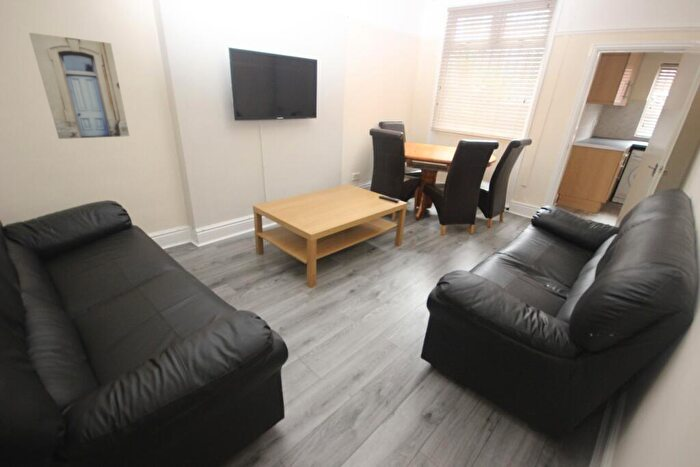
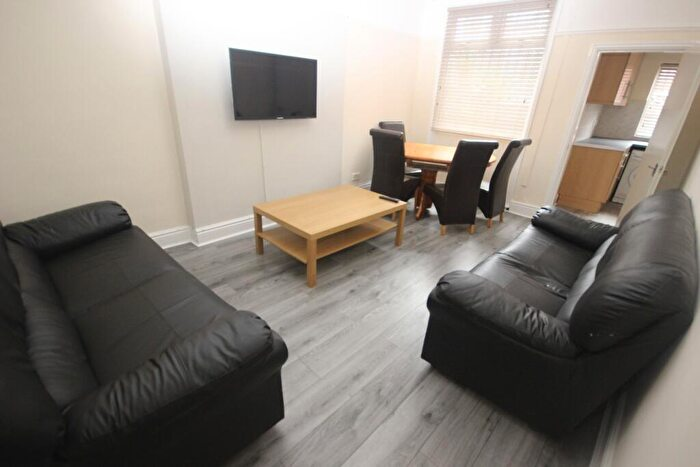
- wall art [28,32,130,140]
